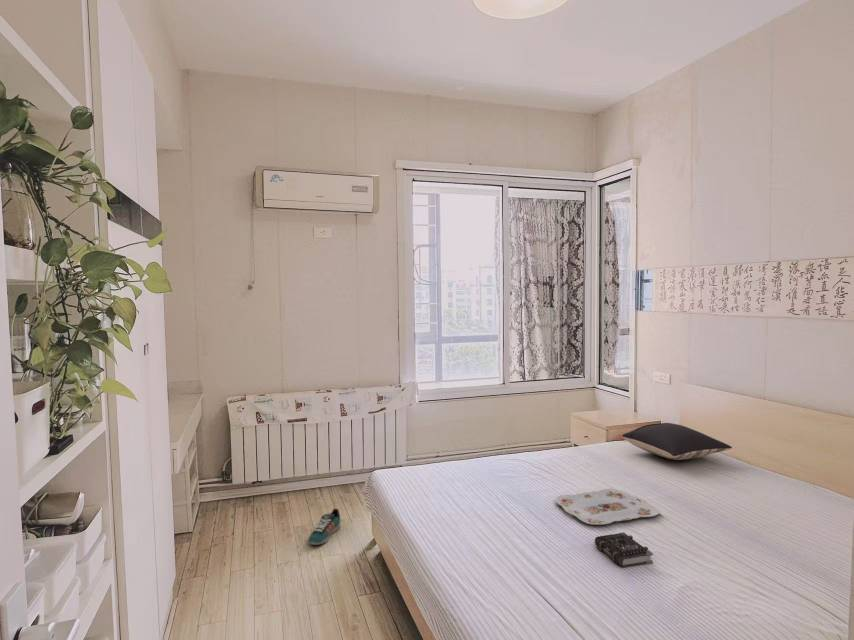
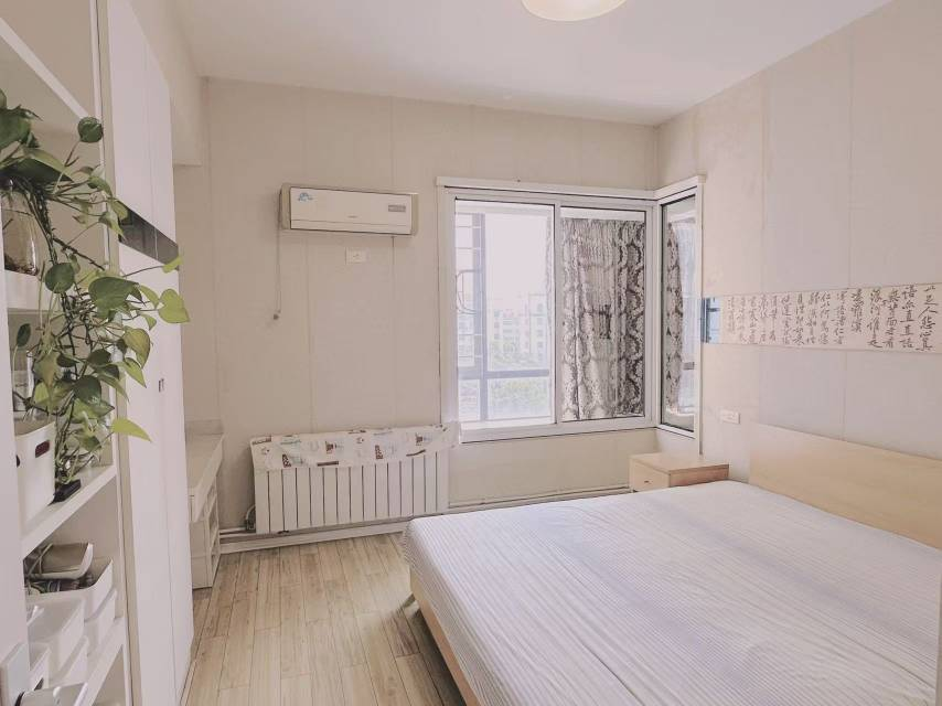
- sneaker [308,508,342,546]
- book [594,531,654,568]
- serving tray [554,488,660,526]
- pillow [621,422,733,461]
